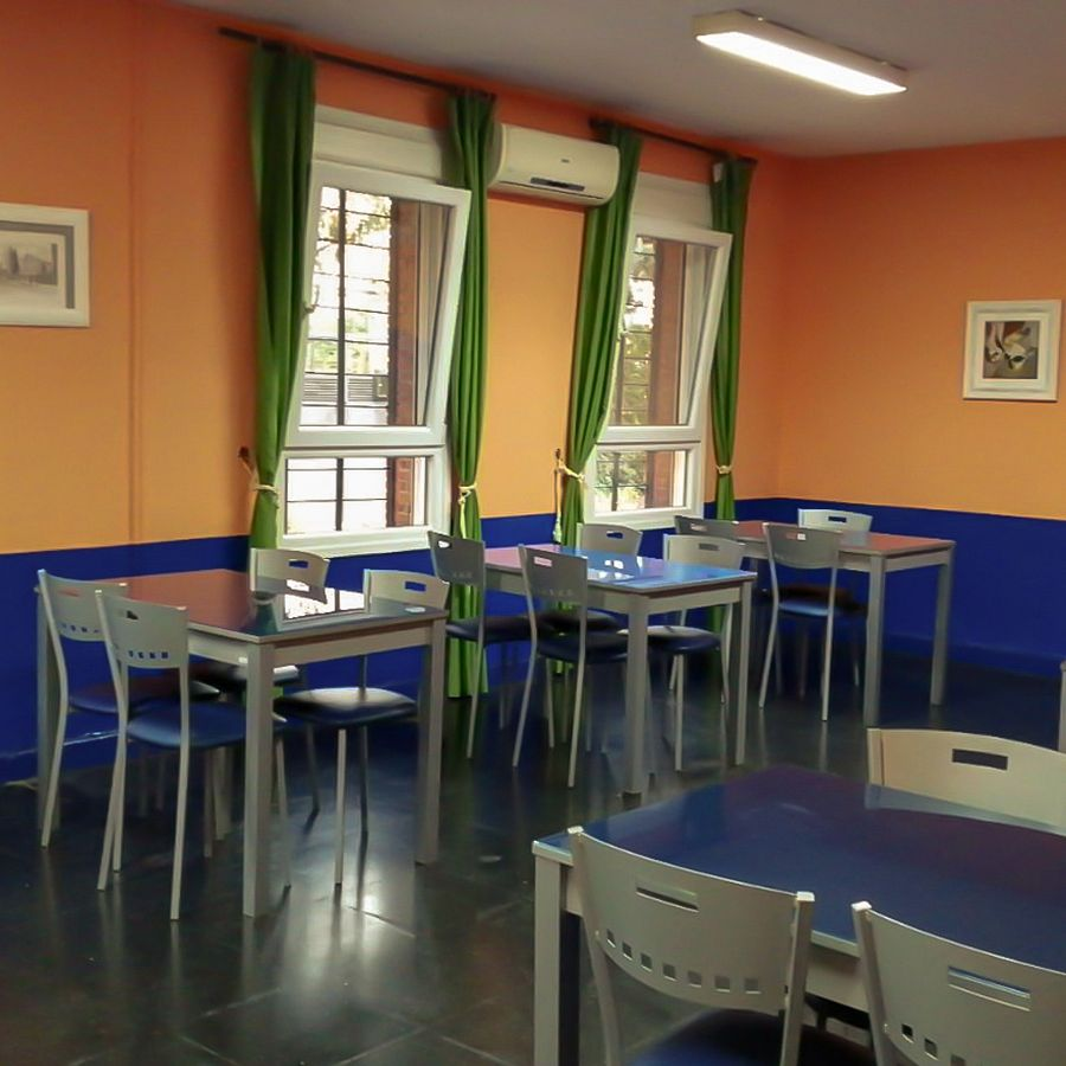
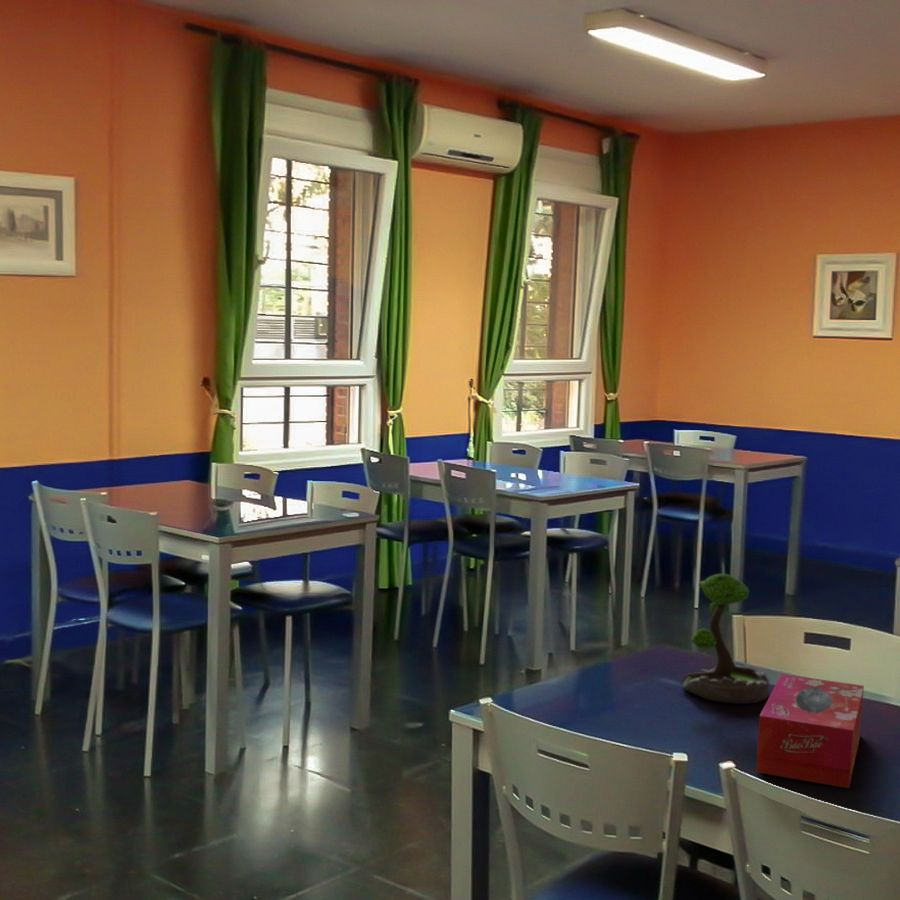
+ plant [680,573,770,705]
+ tissue box [755,673,865,789]
